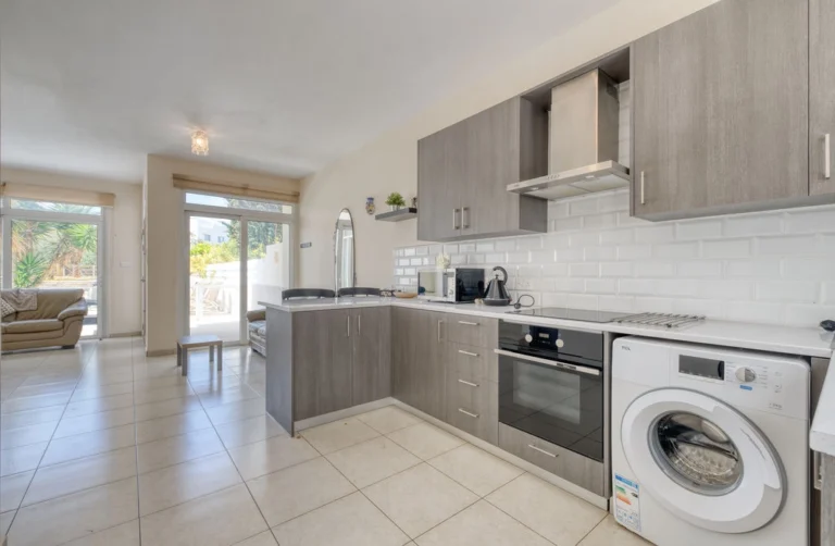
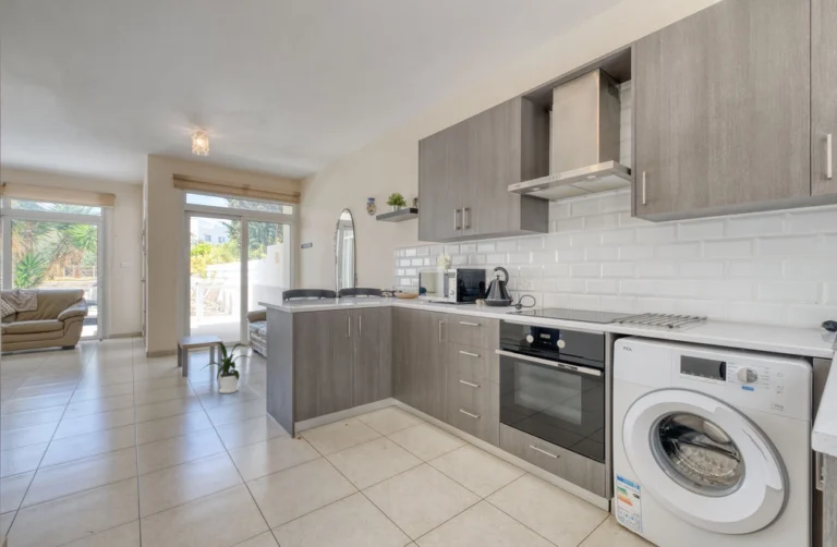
+ house plant [201,341,251,394]
